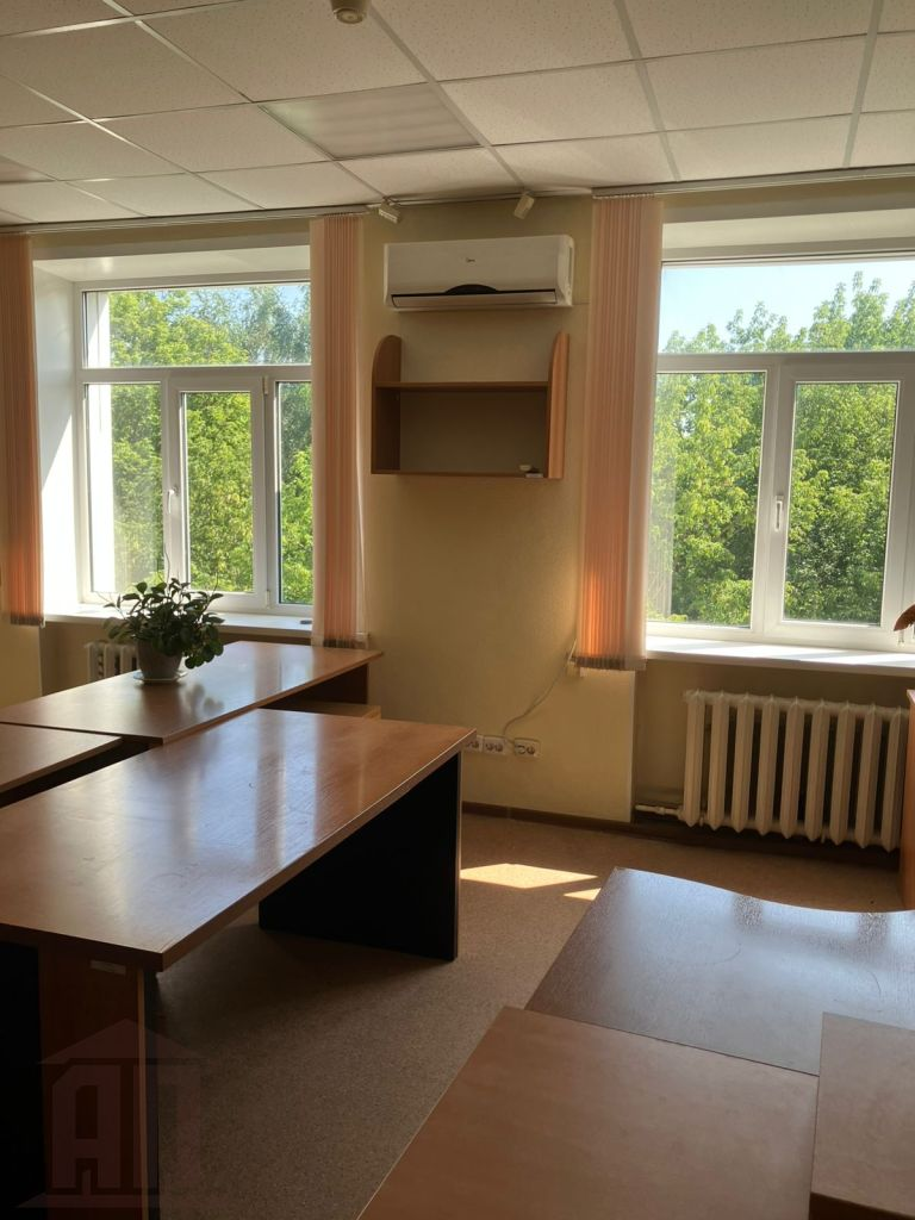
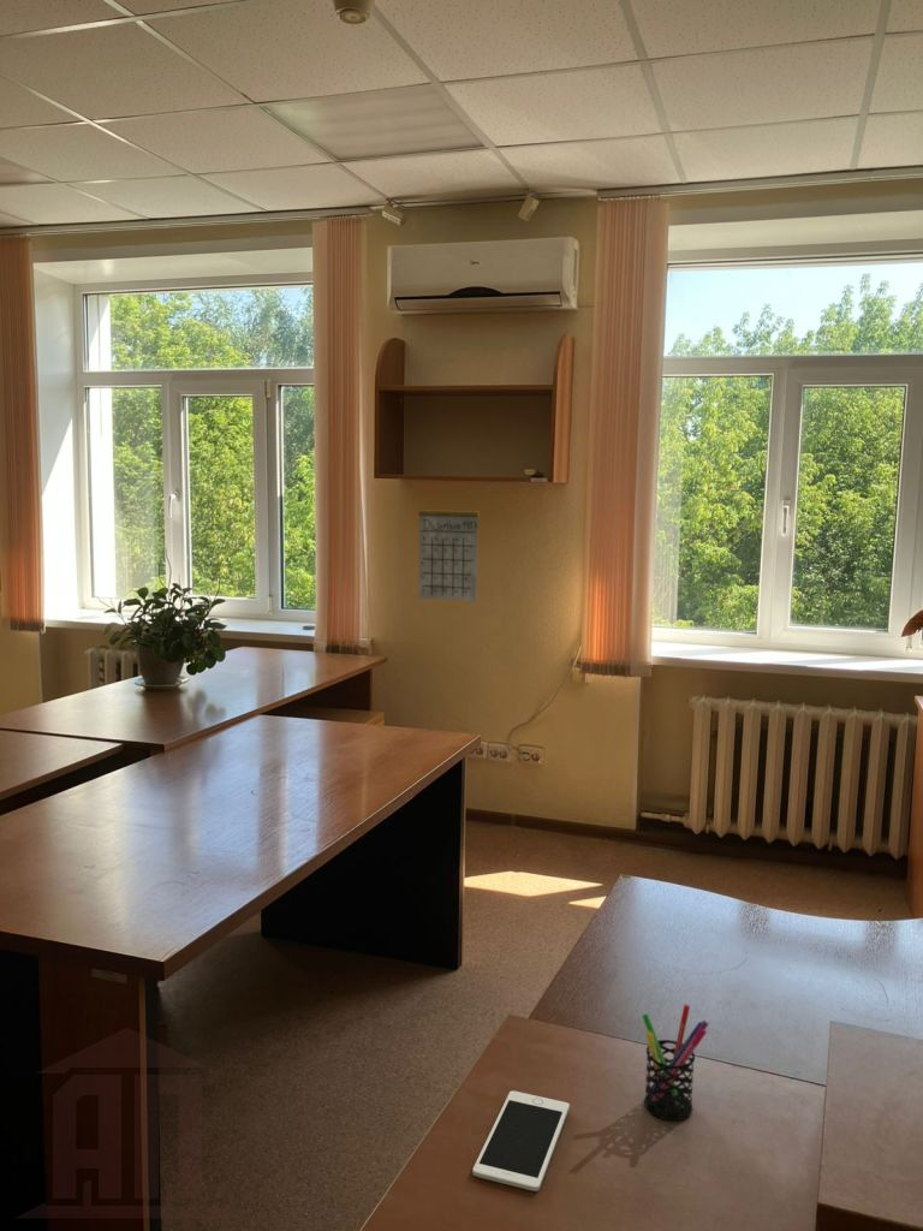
+ cell phone [471,1090,571,1193]
+ pen holder [641,1004,709,1122]
+ calendar [417,488,481,602]
